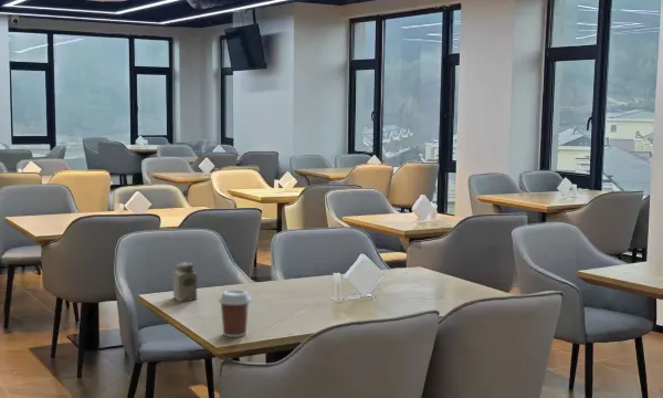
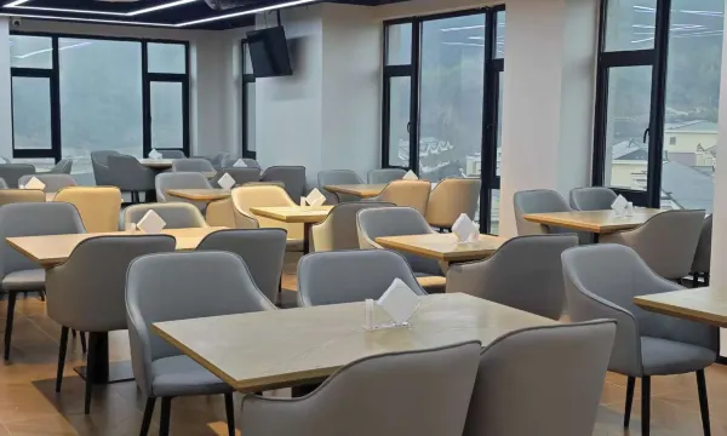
- salt shaker [171,261,198,303]
- coffee cup [218,289,252,338]
